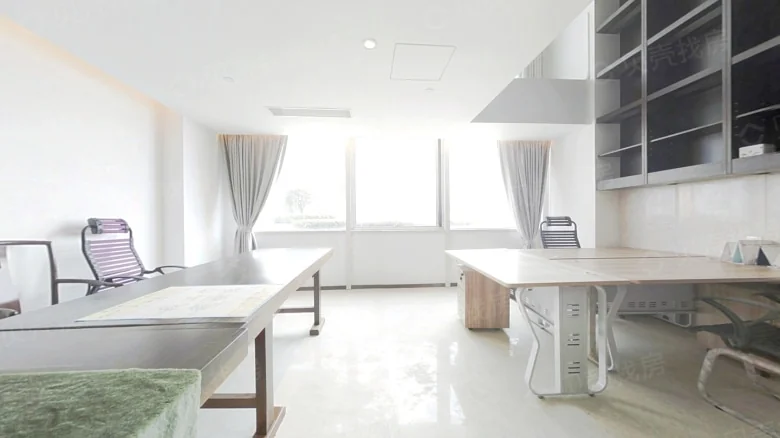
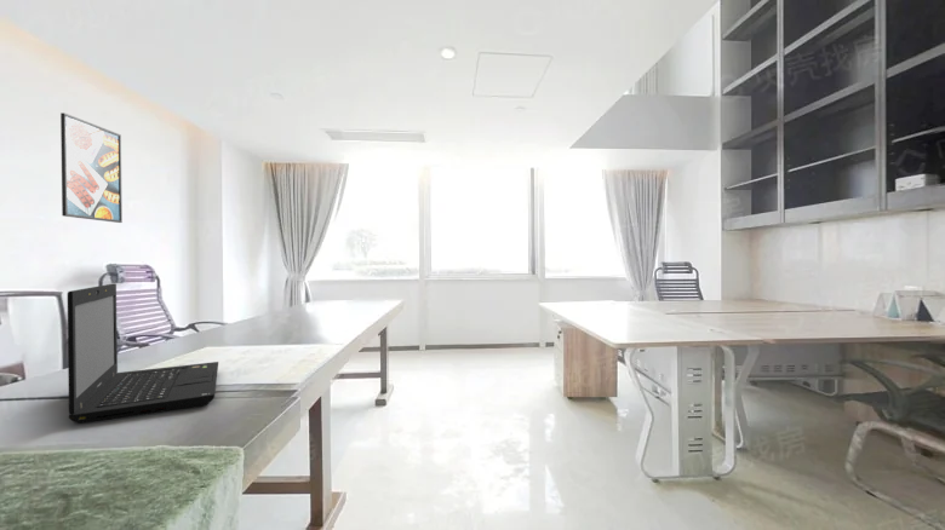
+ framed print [59,111,124,224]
+ laptop [67,282,219,425]
